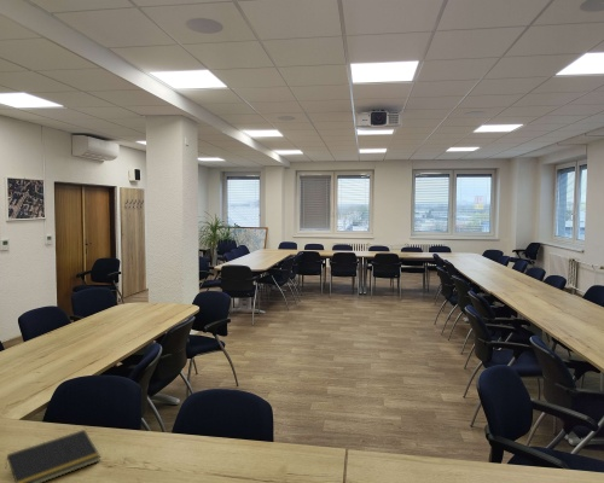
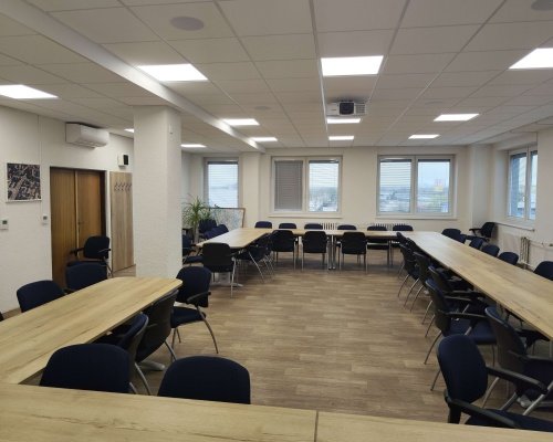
- notepad [4,429,101,483]
